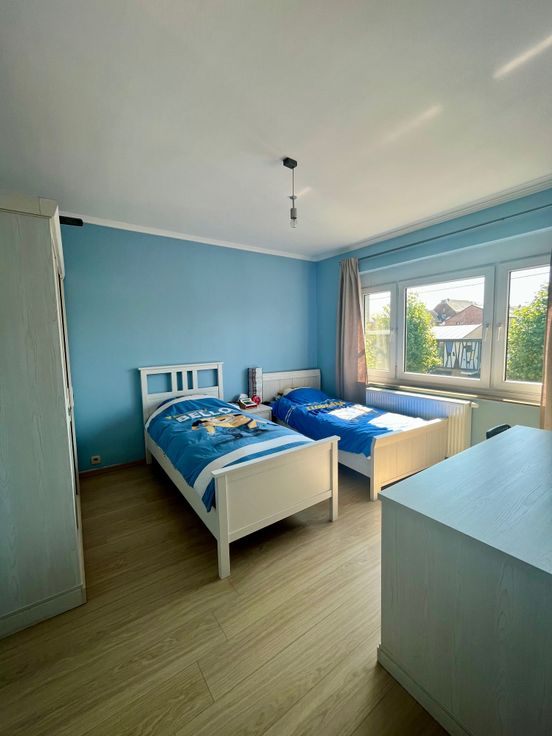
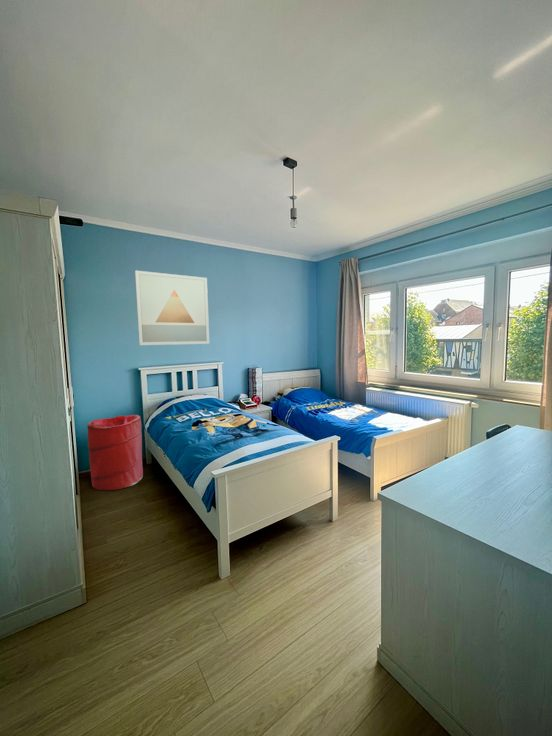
+ laundry hamper [86,414,144,492]
+ wall art [134,270,210,346]
